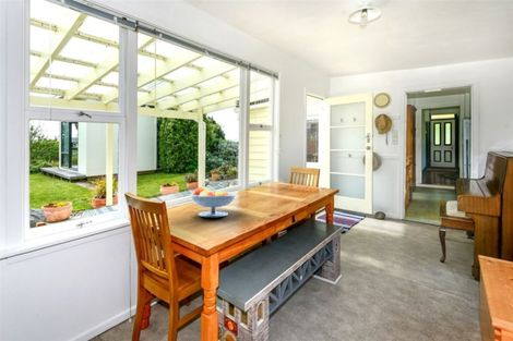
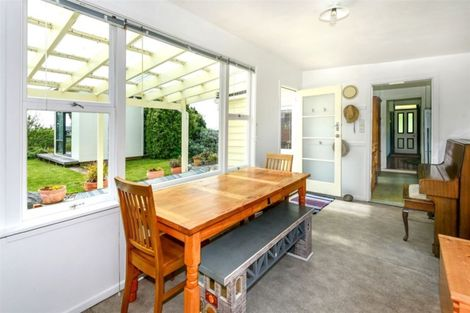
- fruit bowl [189,185,237,218]
